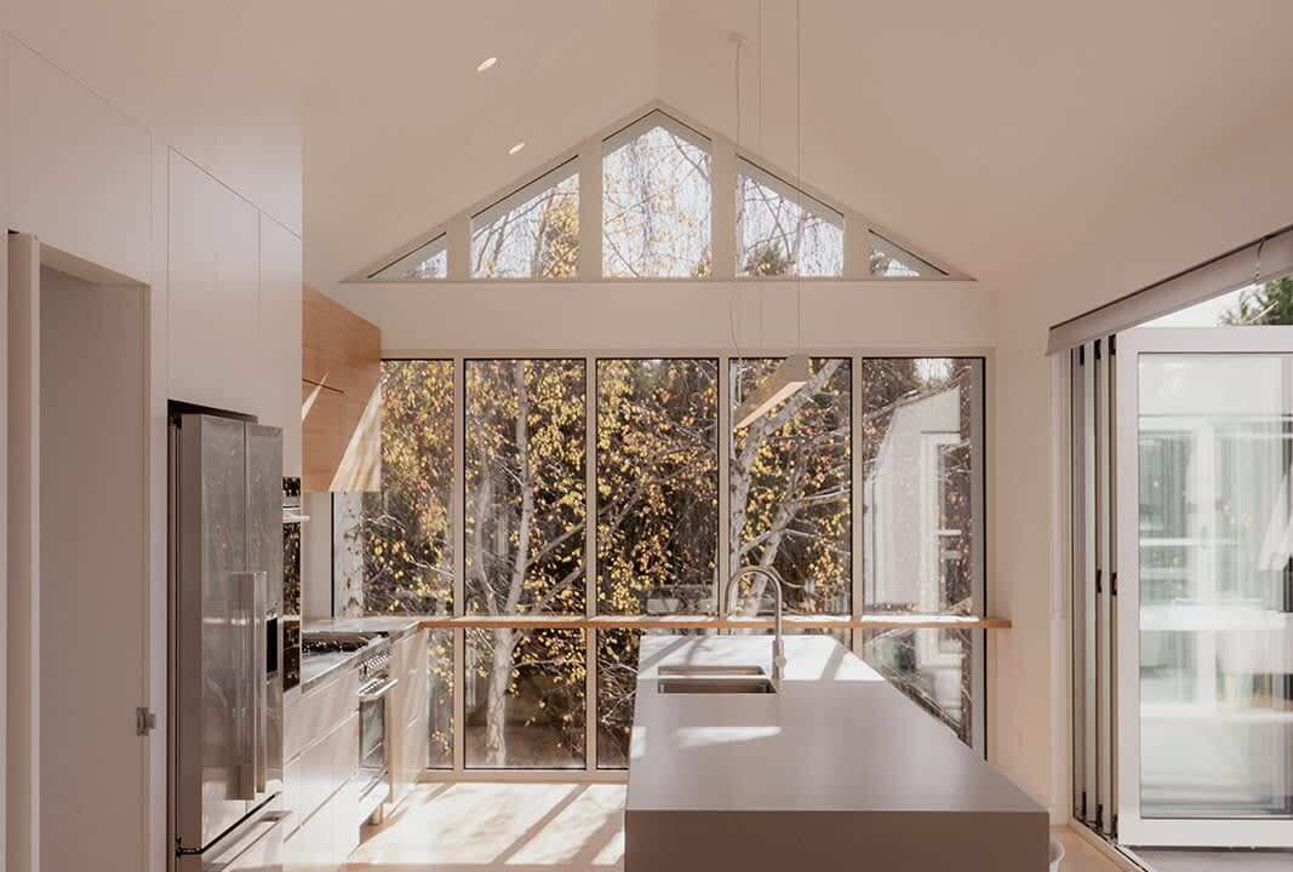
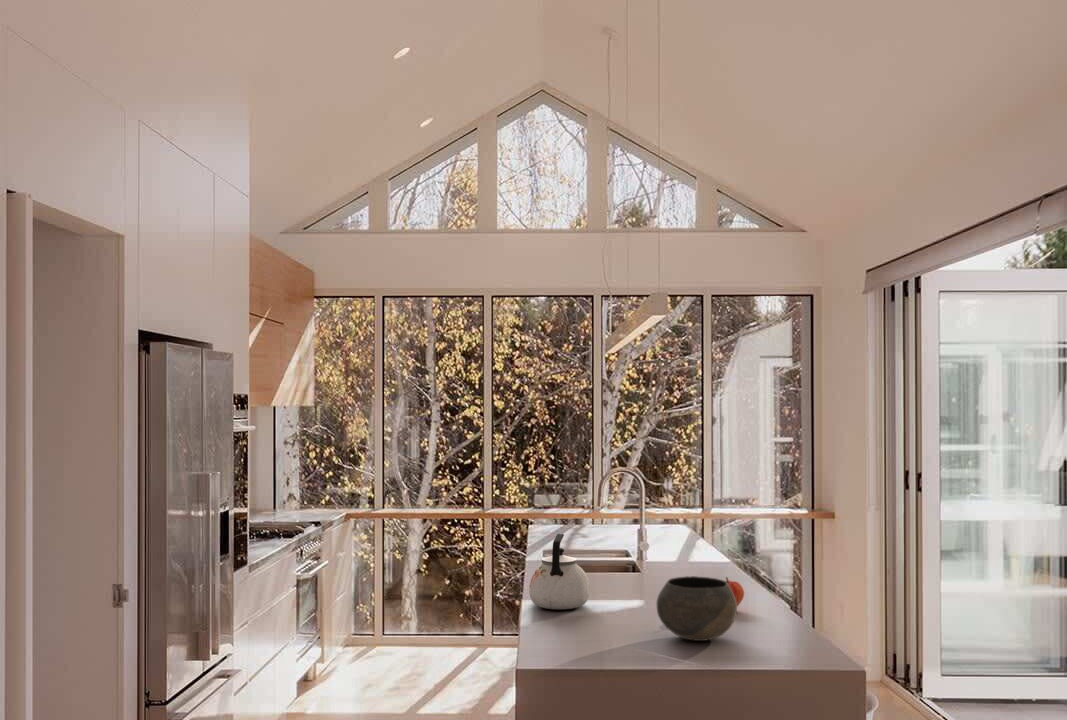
+ bowl [655,575,738,642]
+ kettle [528,533,591,611]
+ fruit [725,576,745,607]
